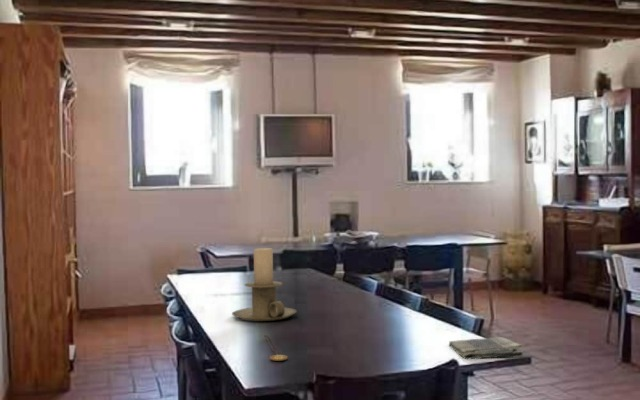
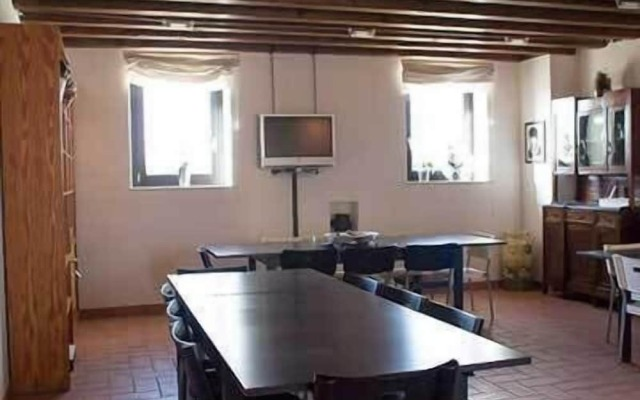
- candle holder [231,247,298,322]
- pendant necklace [263,333,289,362]
- dish towel [448,336,524,360]
